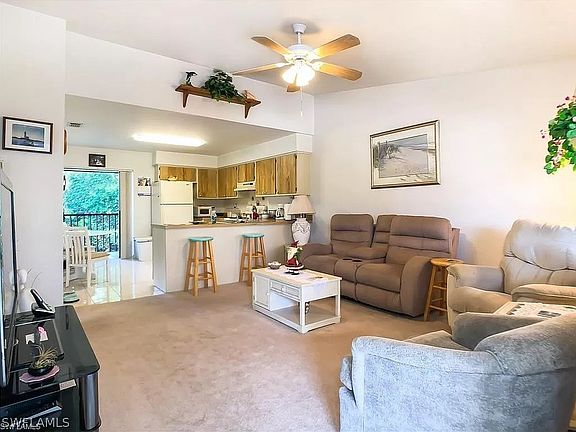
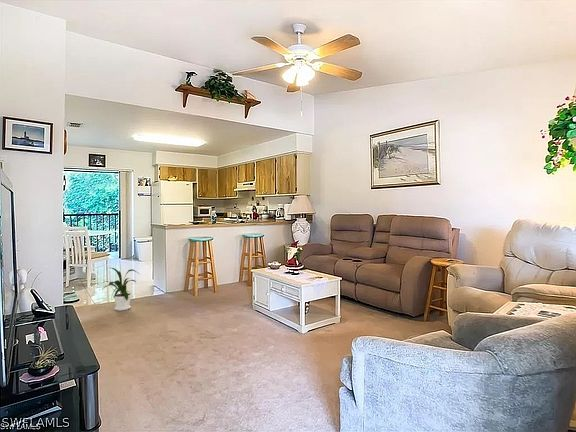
+ house plant [103,267,140,312]
